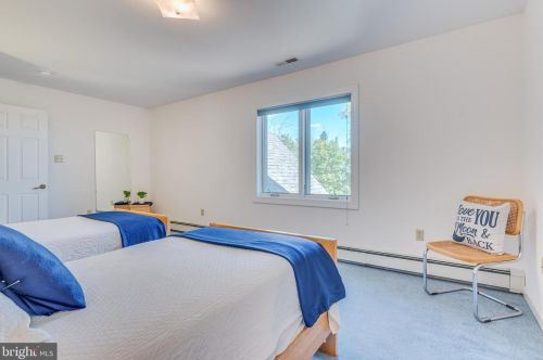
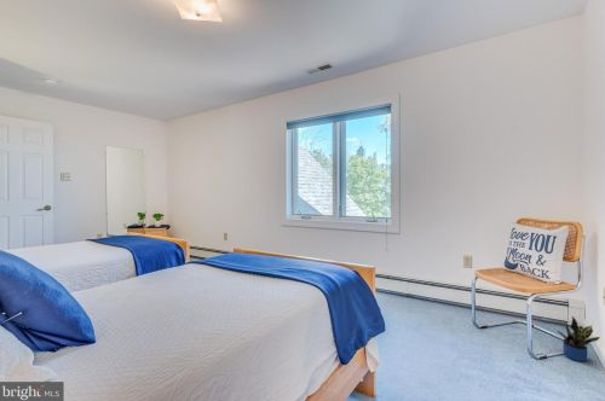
+ potted plant [557,315,601,362]
